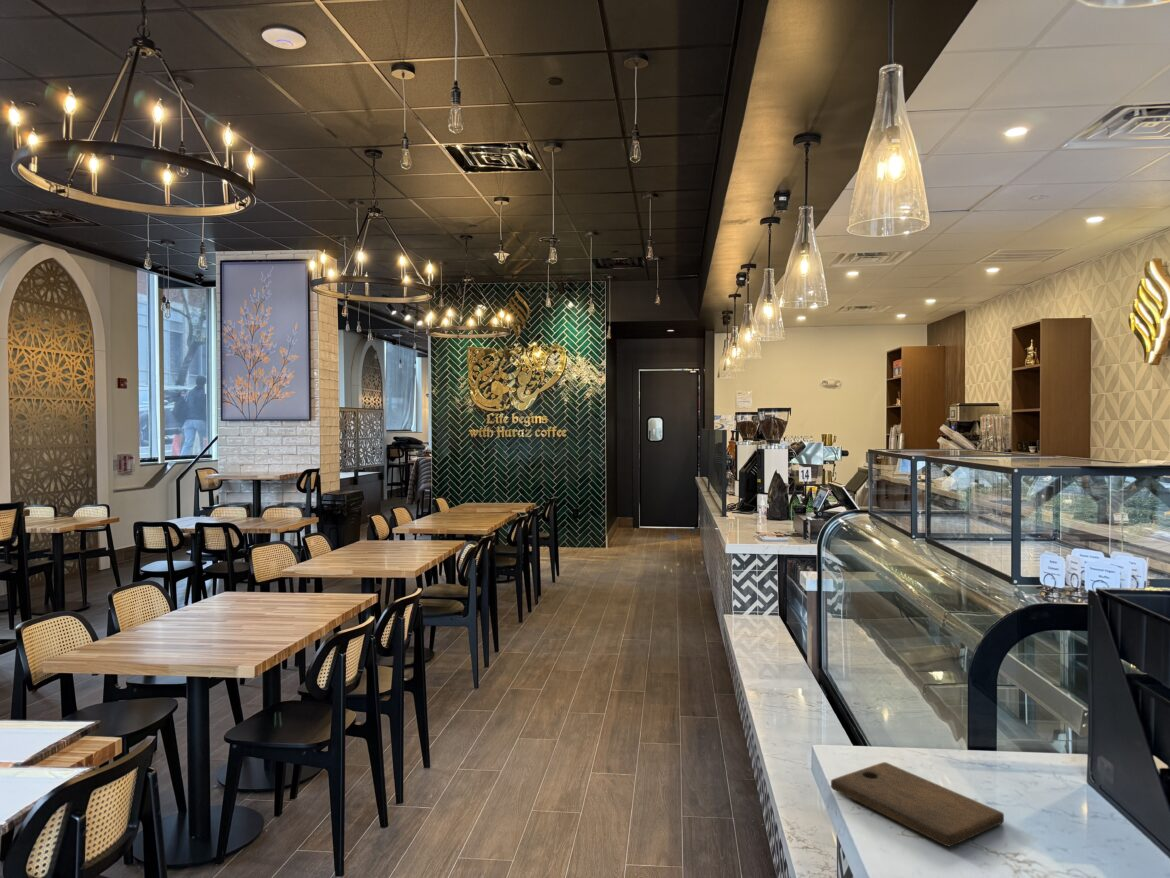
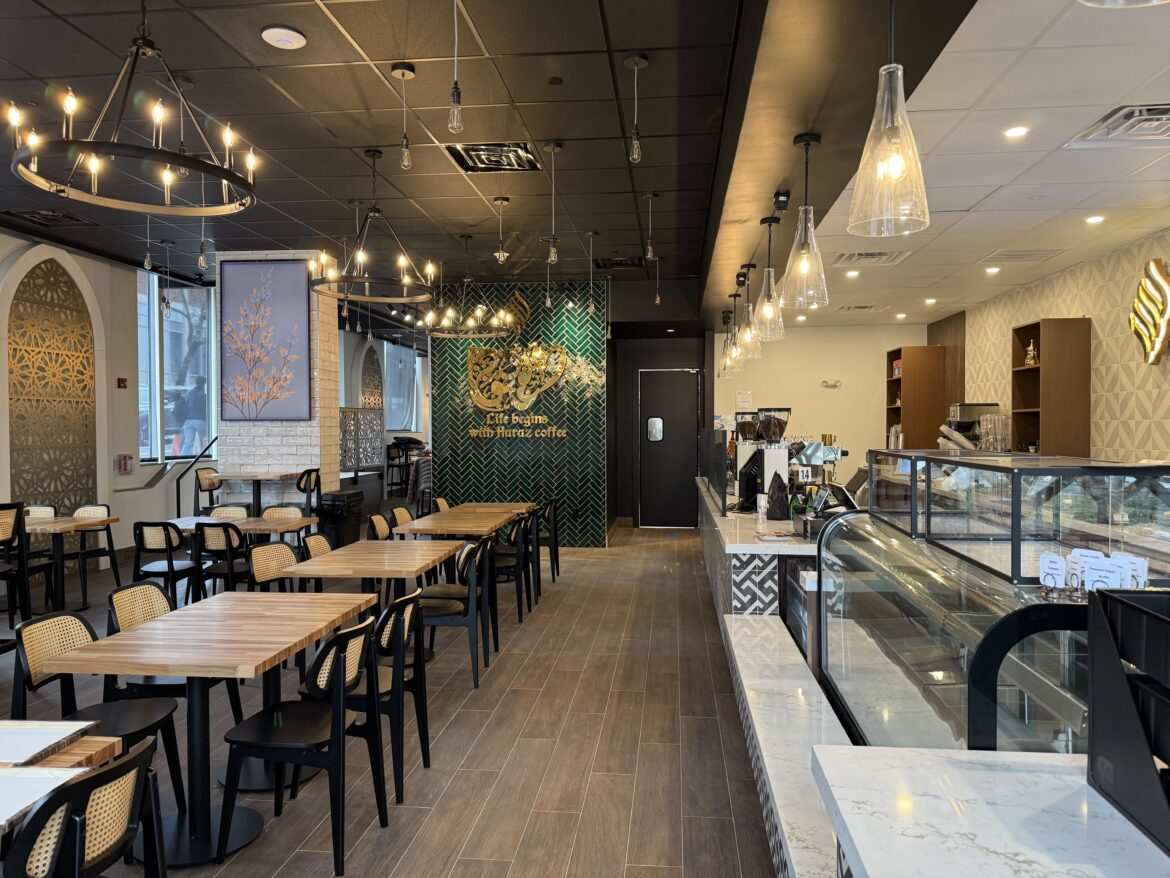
- cutting board [830,761,1005,848]
